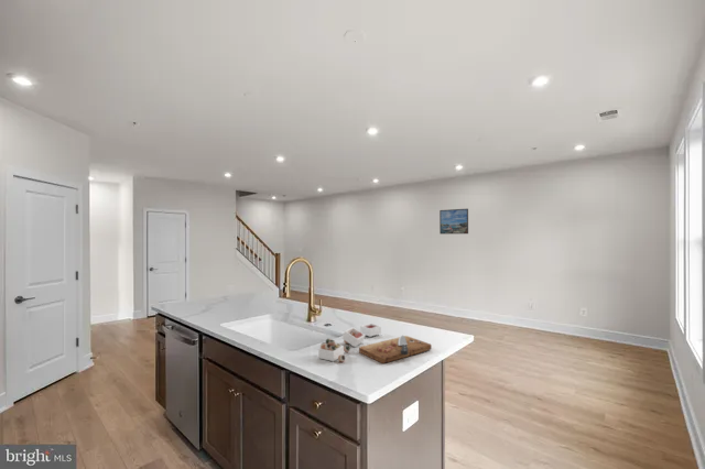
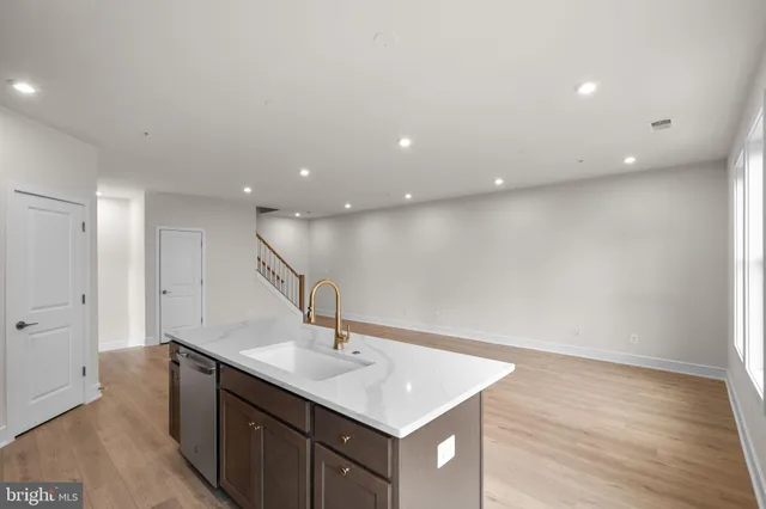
- cutting board [317,323,433,364]
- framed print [438,208,469,234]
